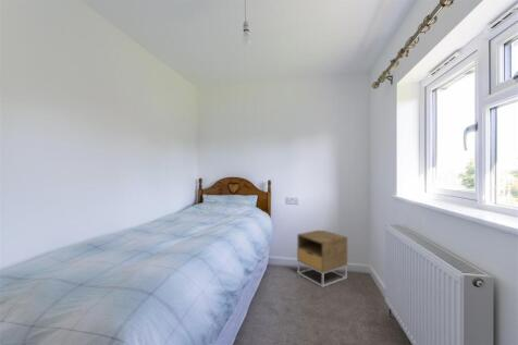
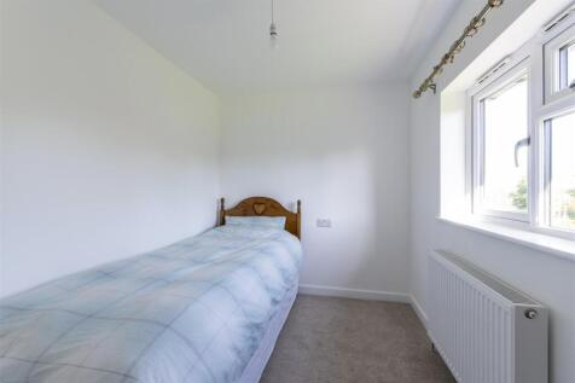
- nightstand [296,230,348,288]
